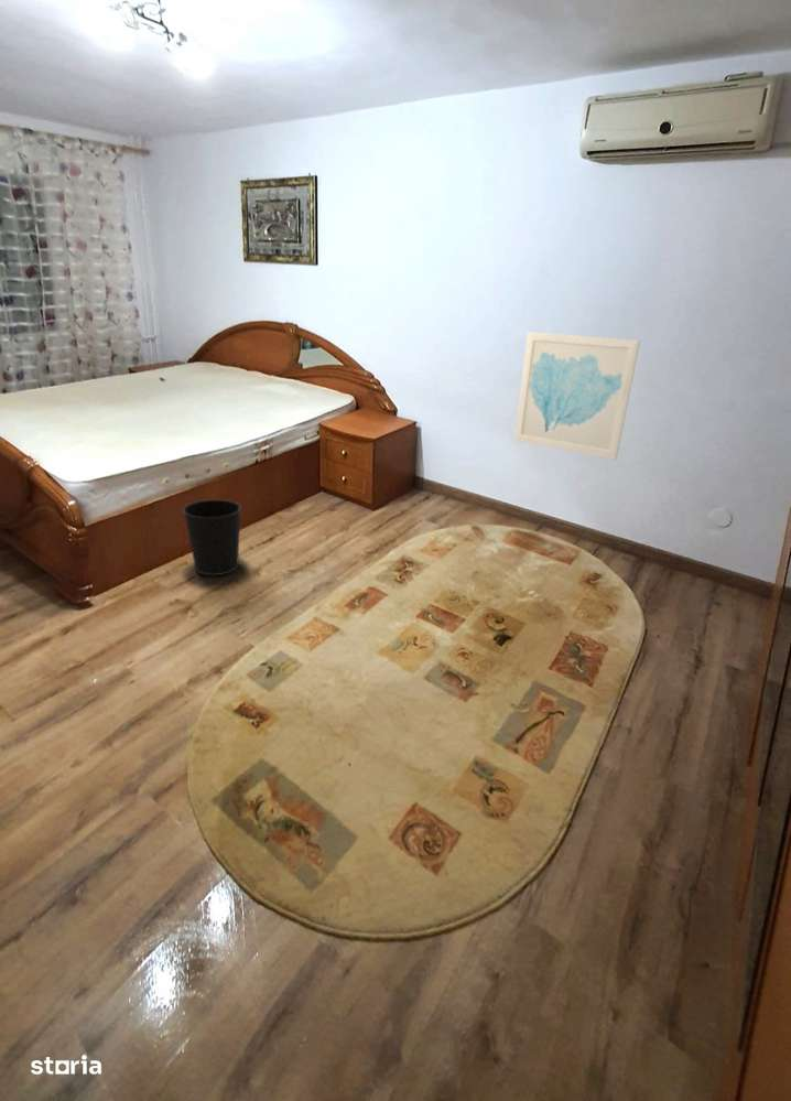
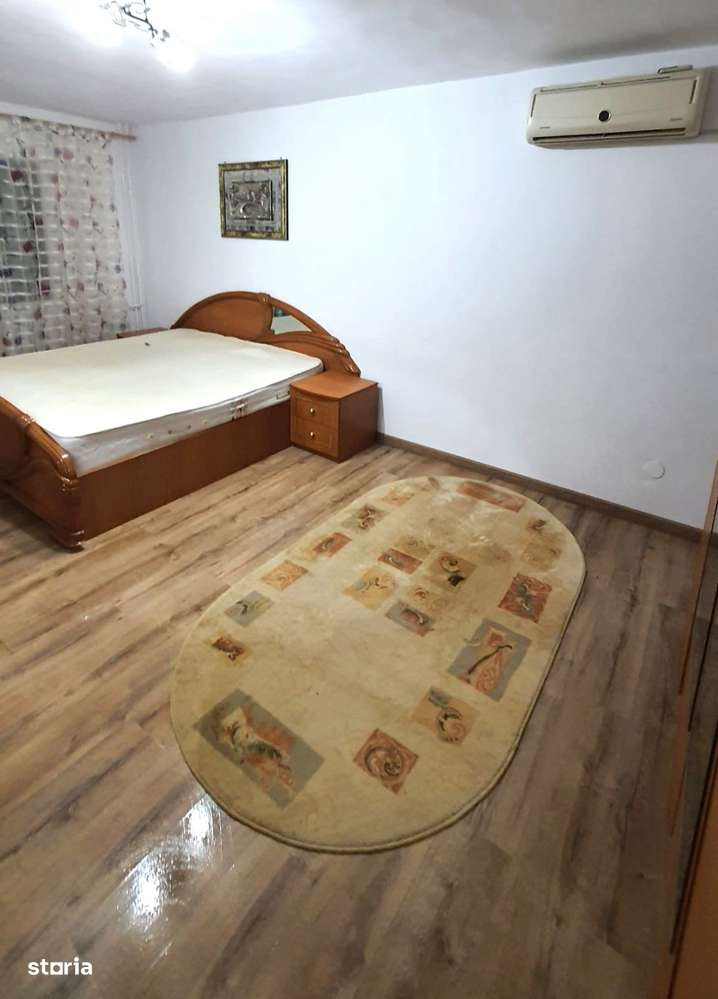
- wall art [512,331,641,461]
- wastebasket [182,498,242,576]
